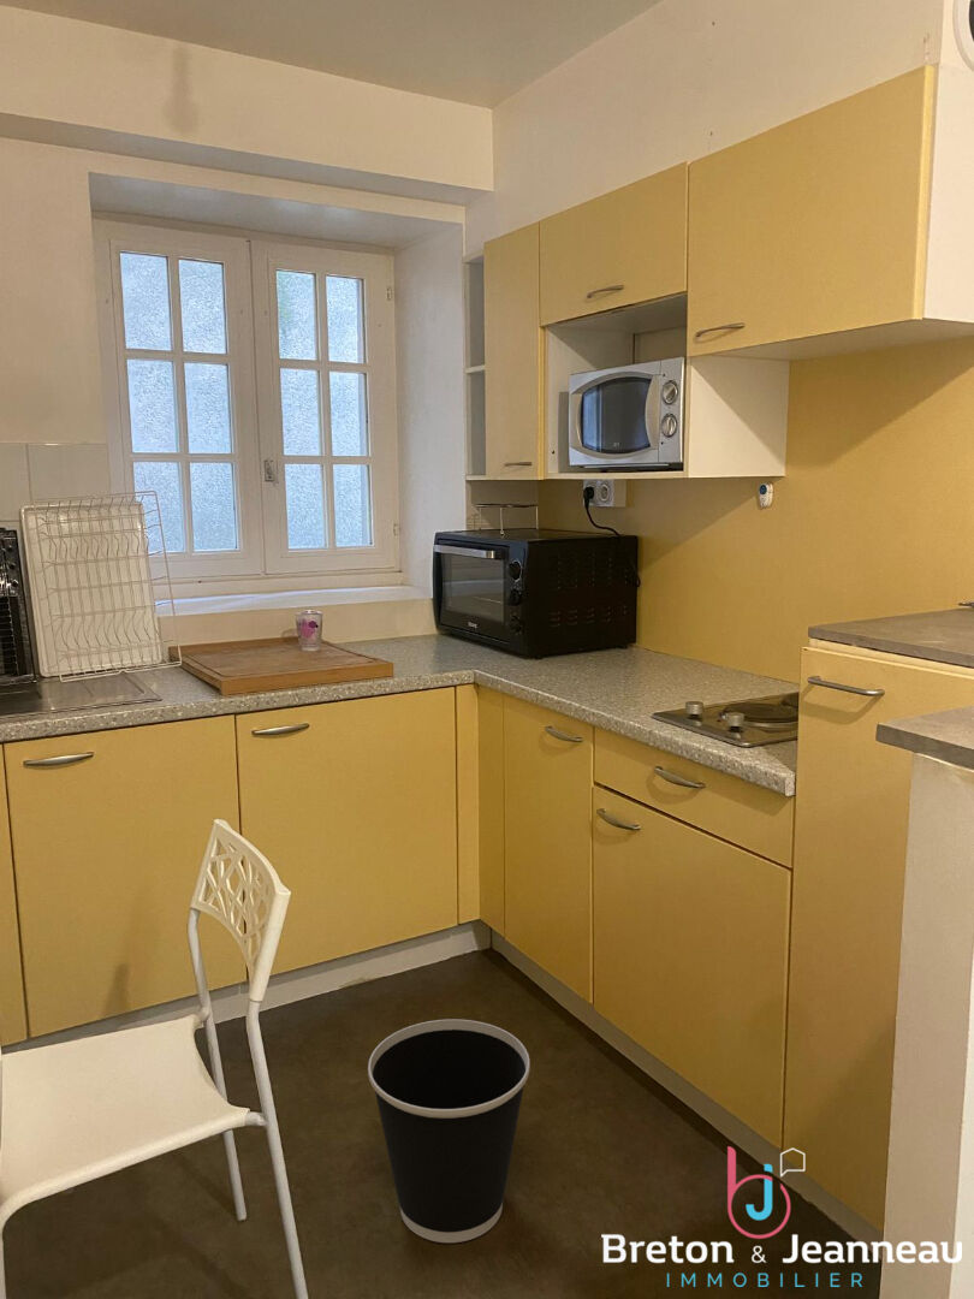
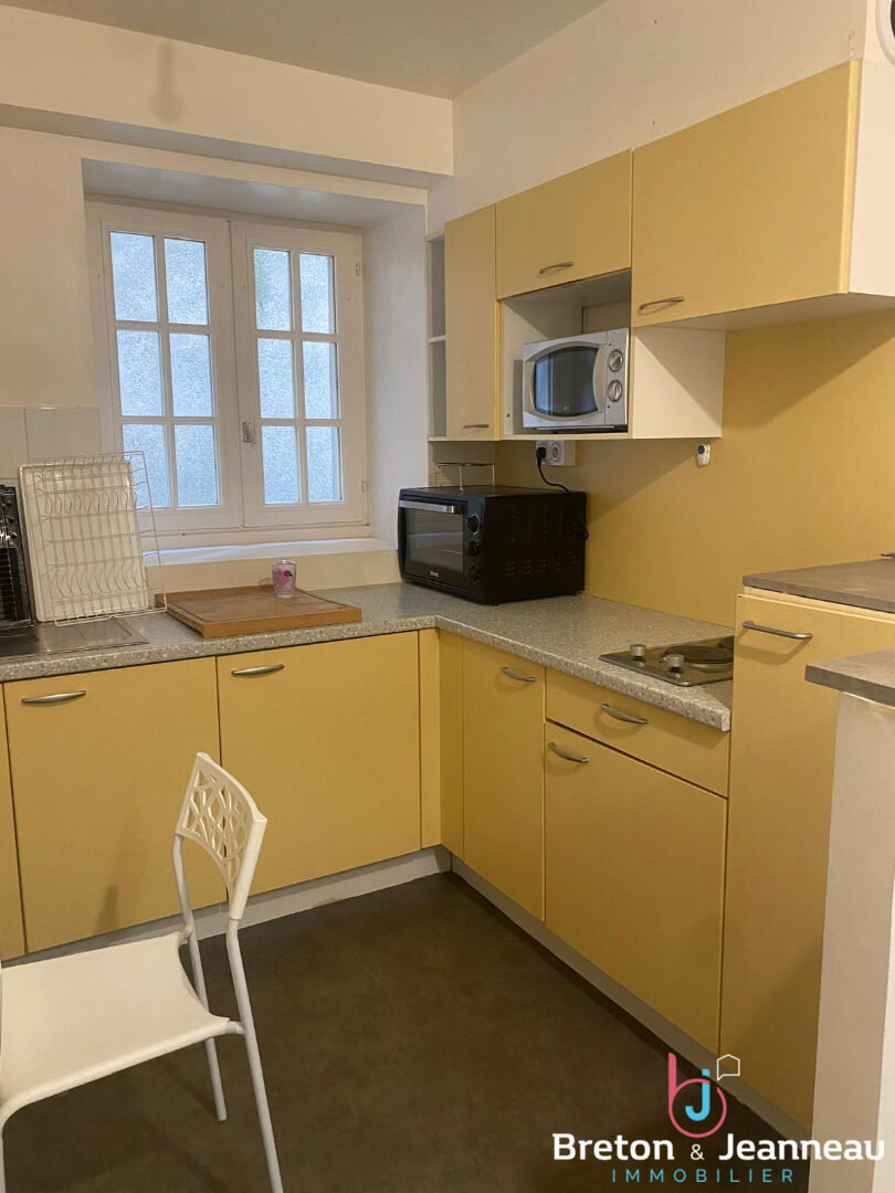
- wastebasket [367,1019,531,1244]
